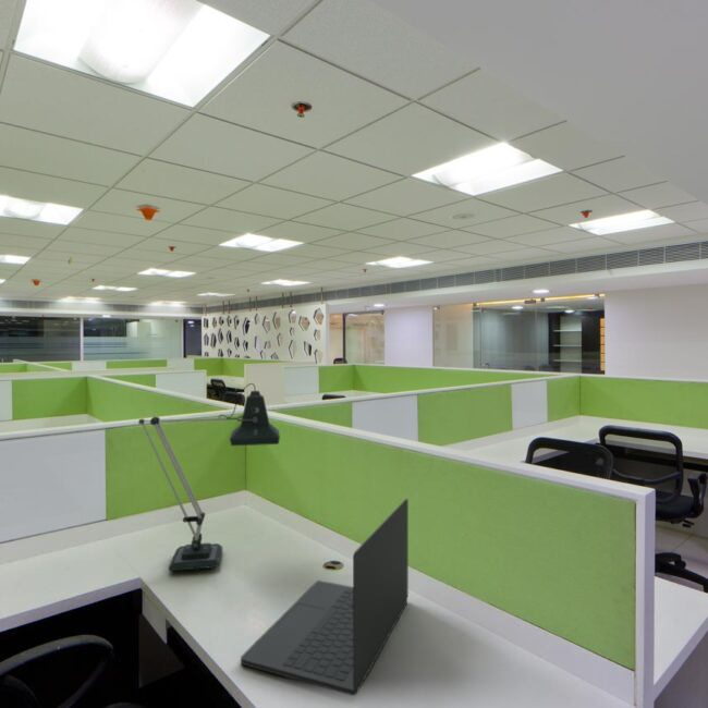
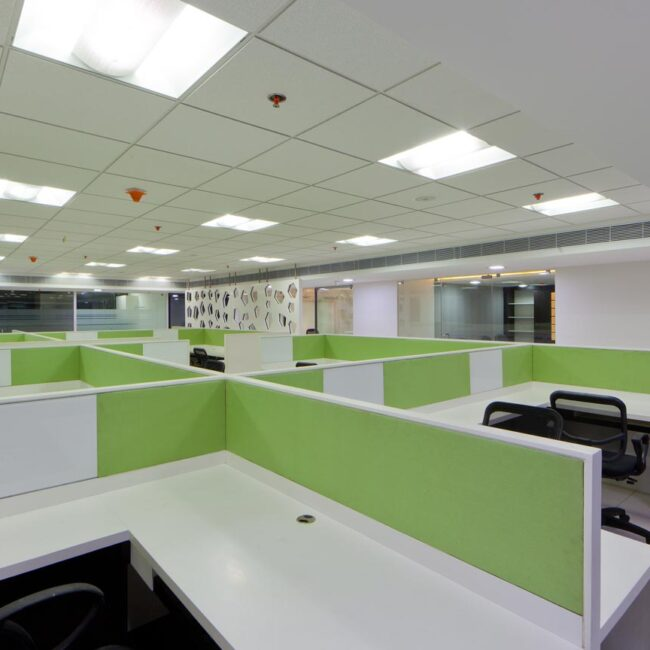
- desk lamp [137,382,281,573]
- laptop [240,498,410,696]
